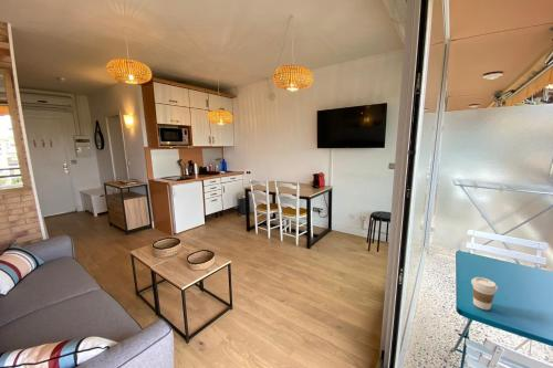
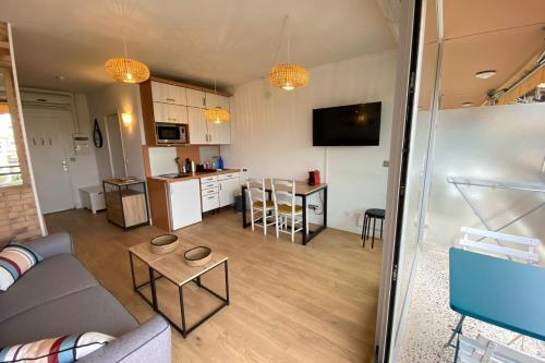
- coffee cup [470,276,499,311]
